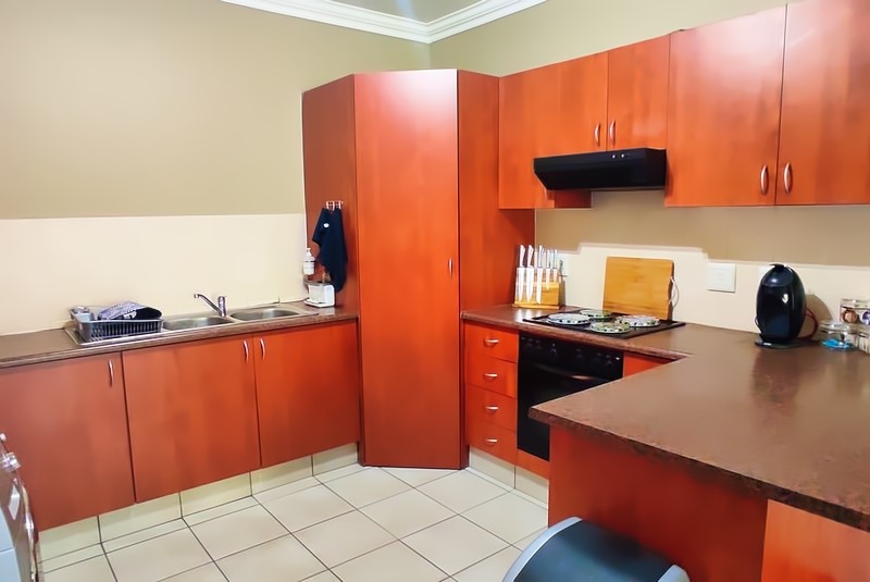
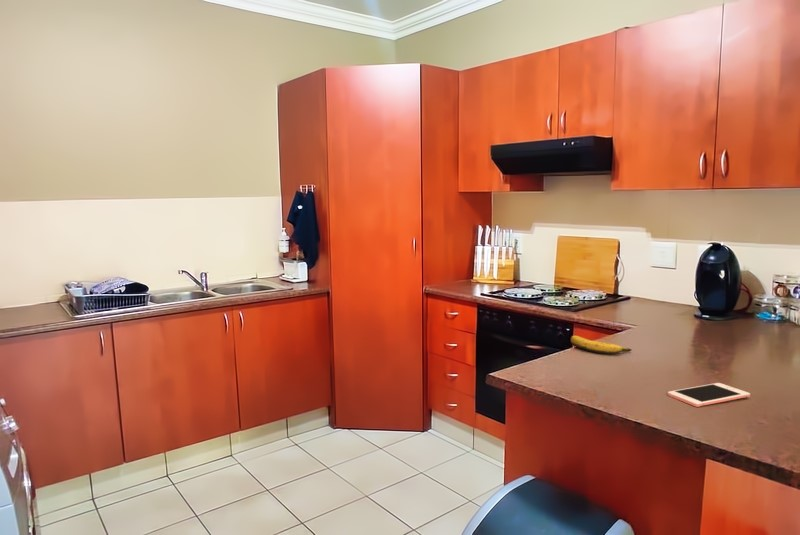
+ banana [570,335,633,355]
+ cell phone [667,382,751,408]
